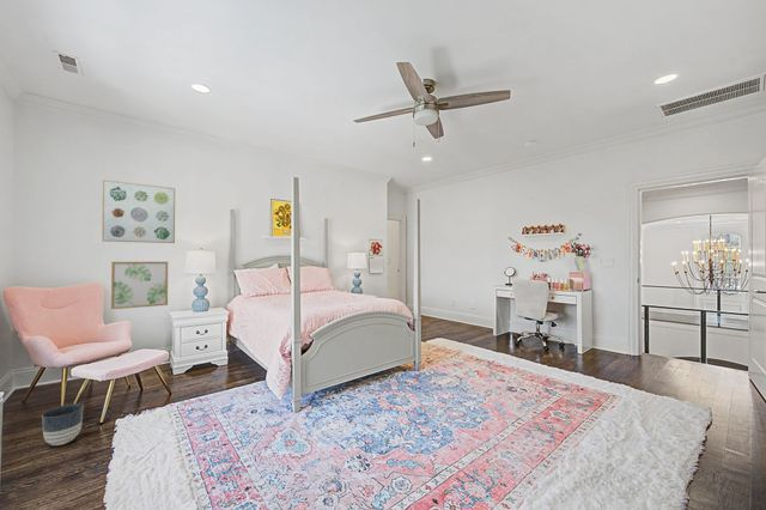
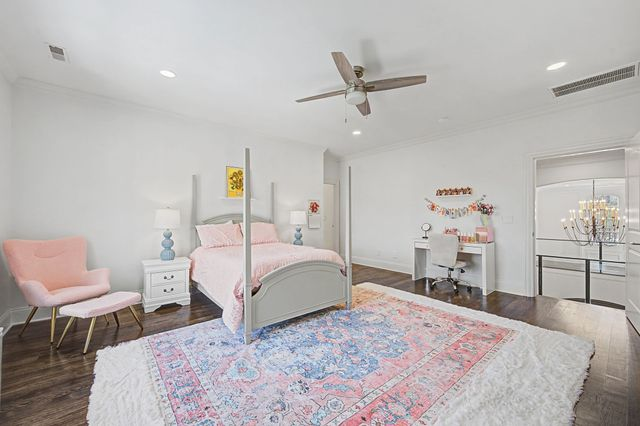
- wall art [110,261,169,310]
- wall art [101,178,176,244]
- planter [41,402,85,447]
